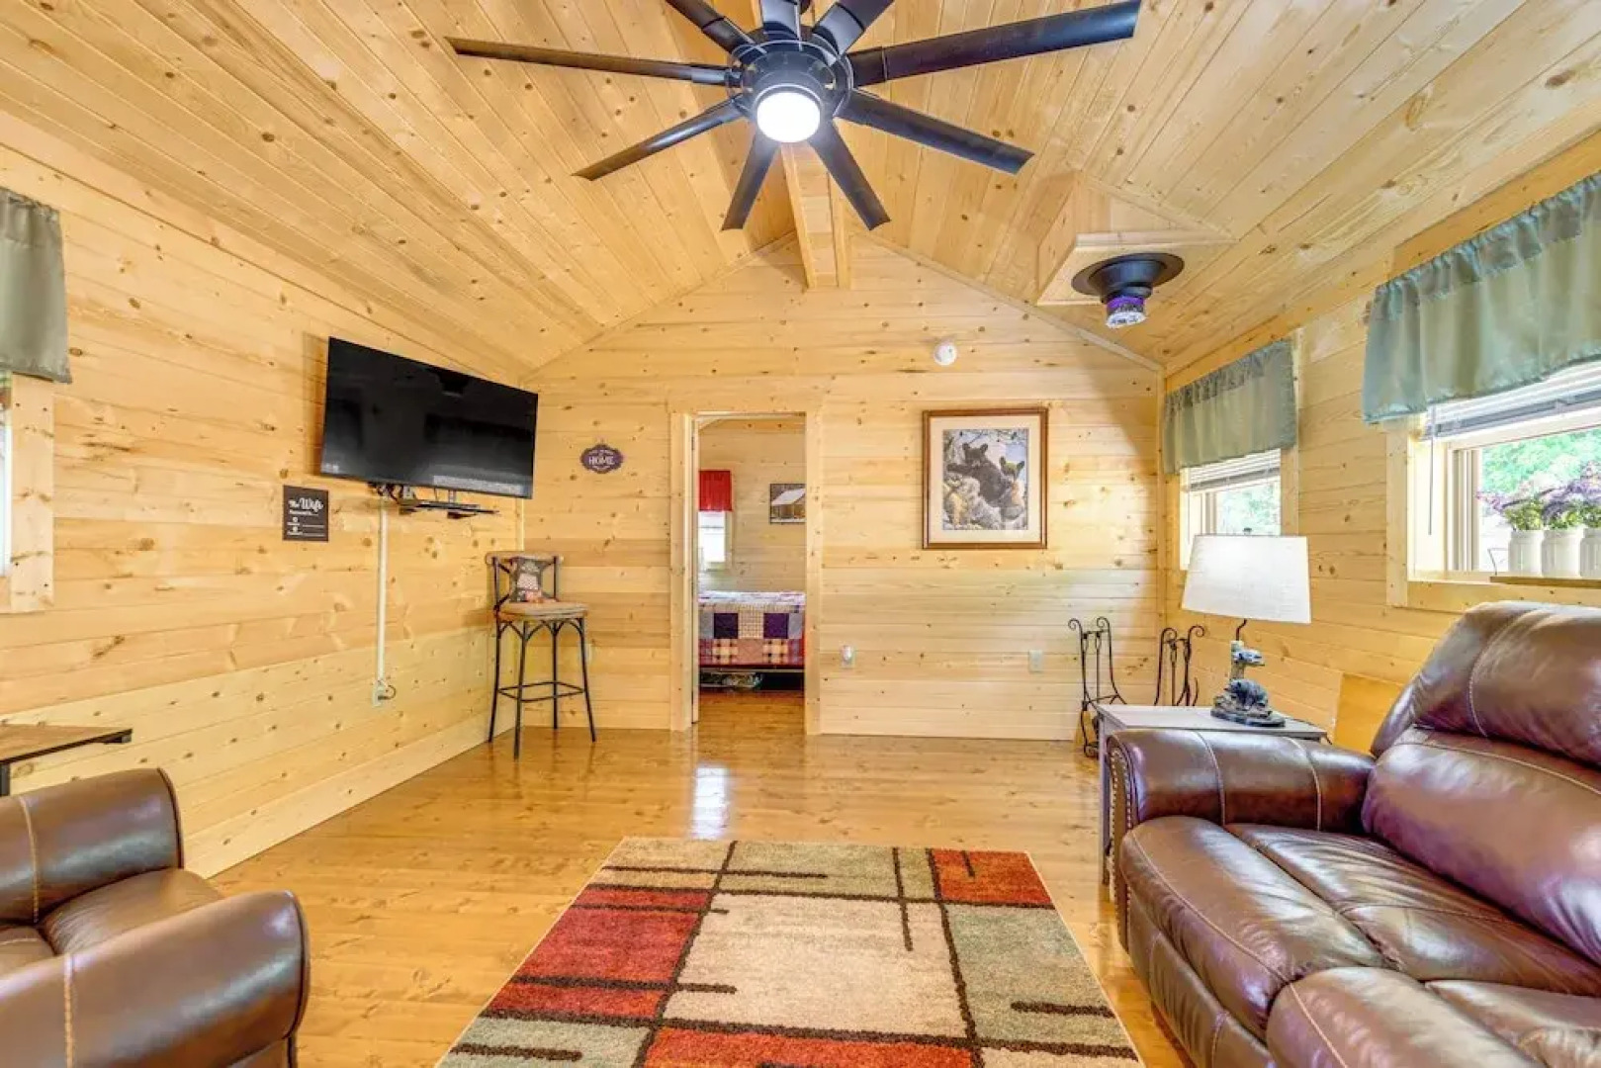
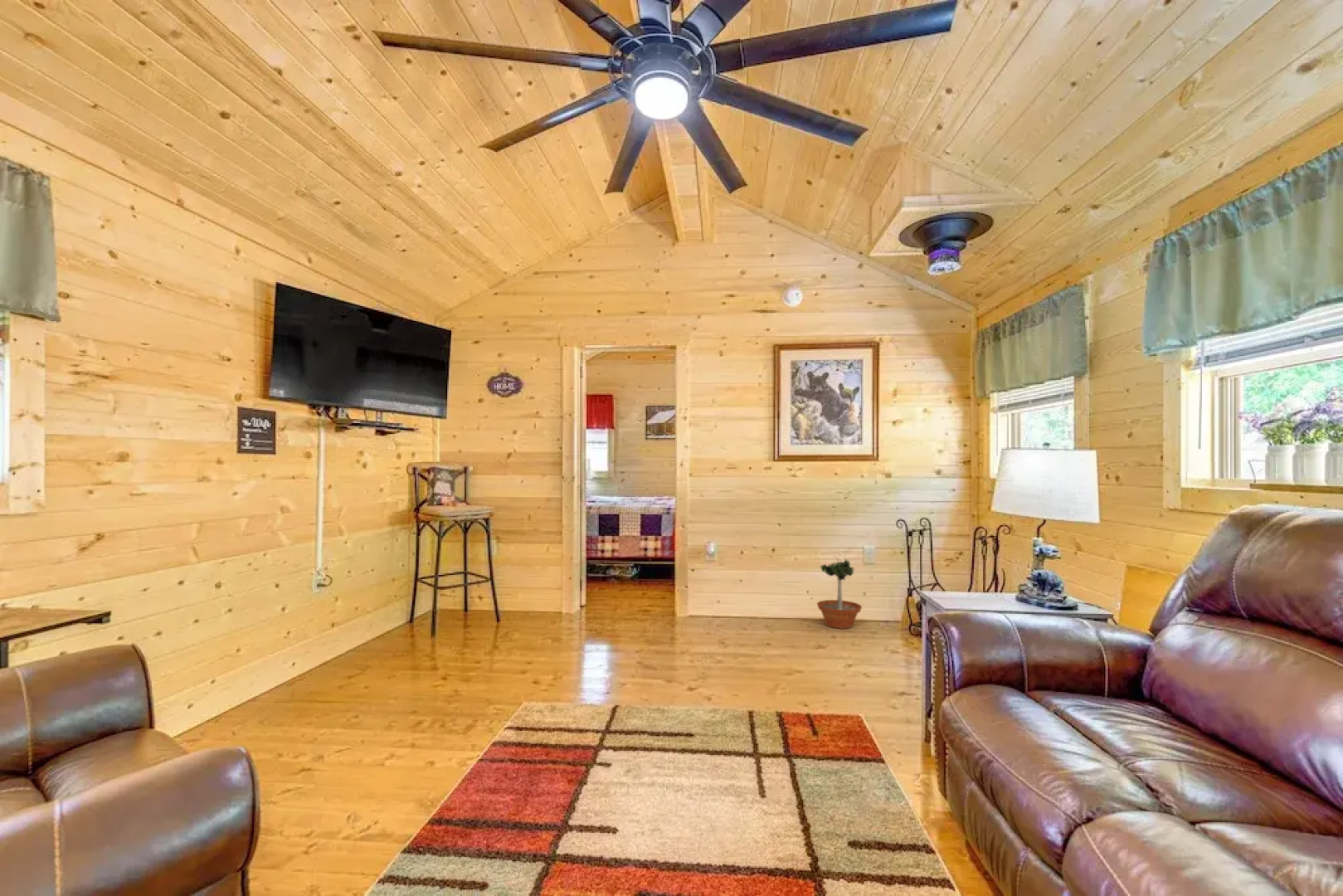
+ potted tree [816,551,863,630]
